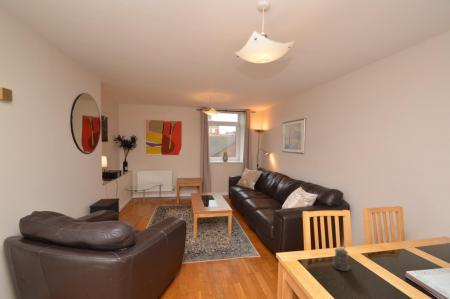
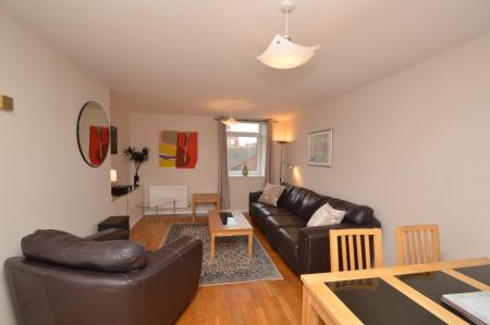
- pepper shaker [331,245,351,272]
